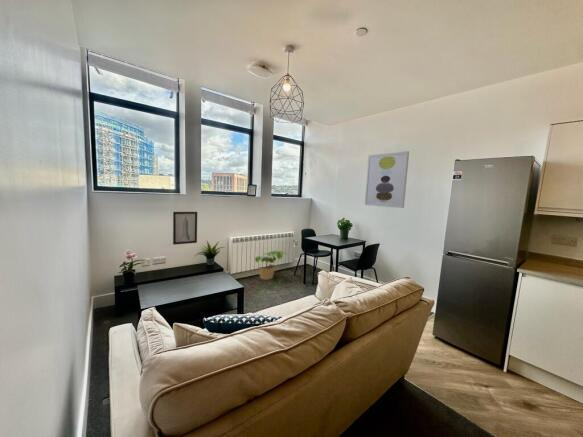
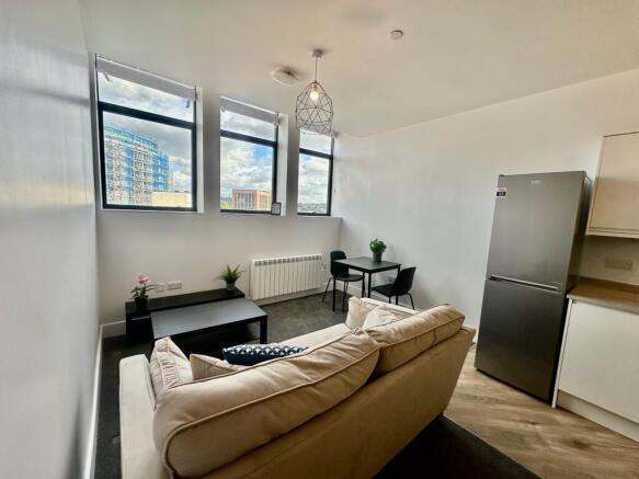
- wall art [172,211,198,246]
- wall art [364,150,410,209]
- potted plant [254,250,287,281]
